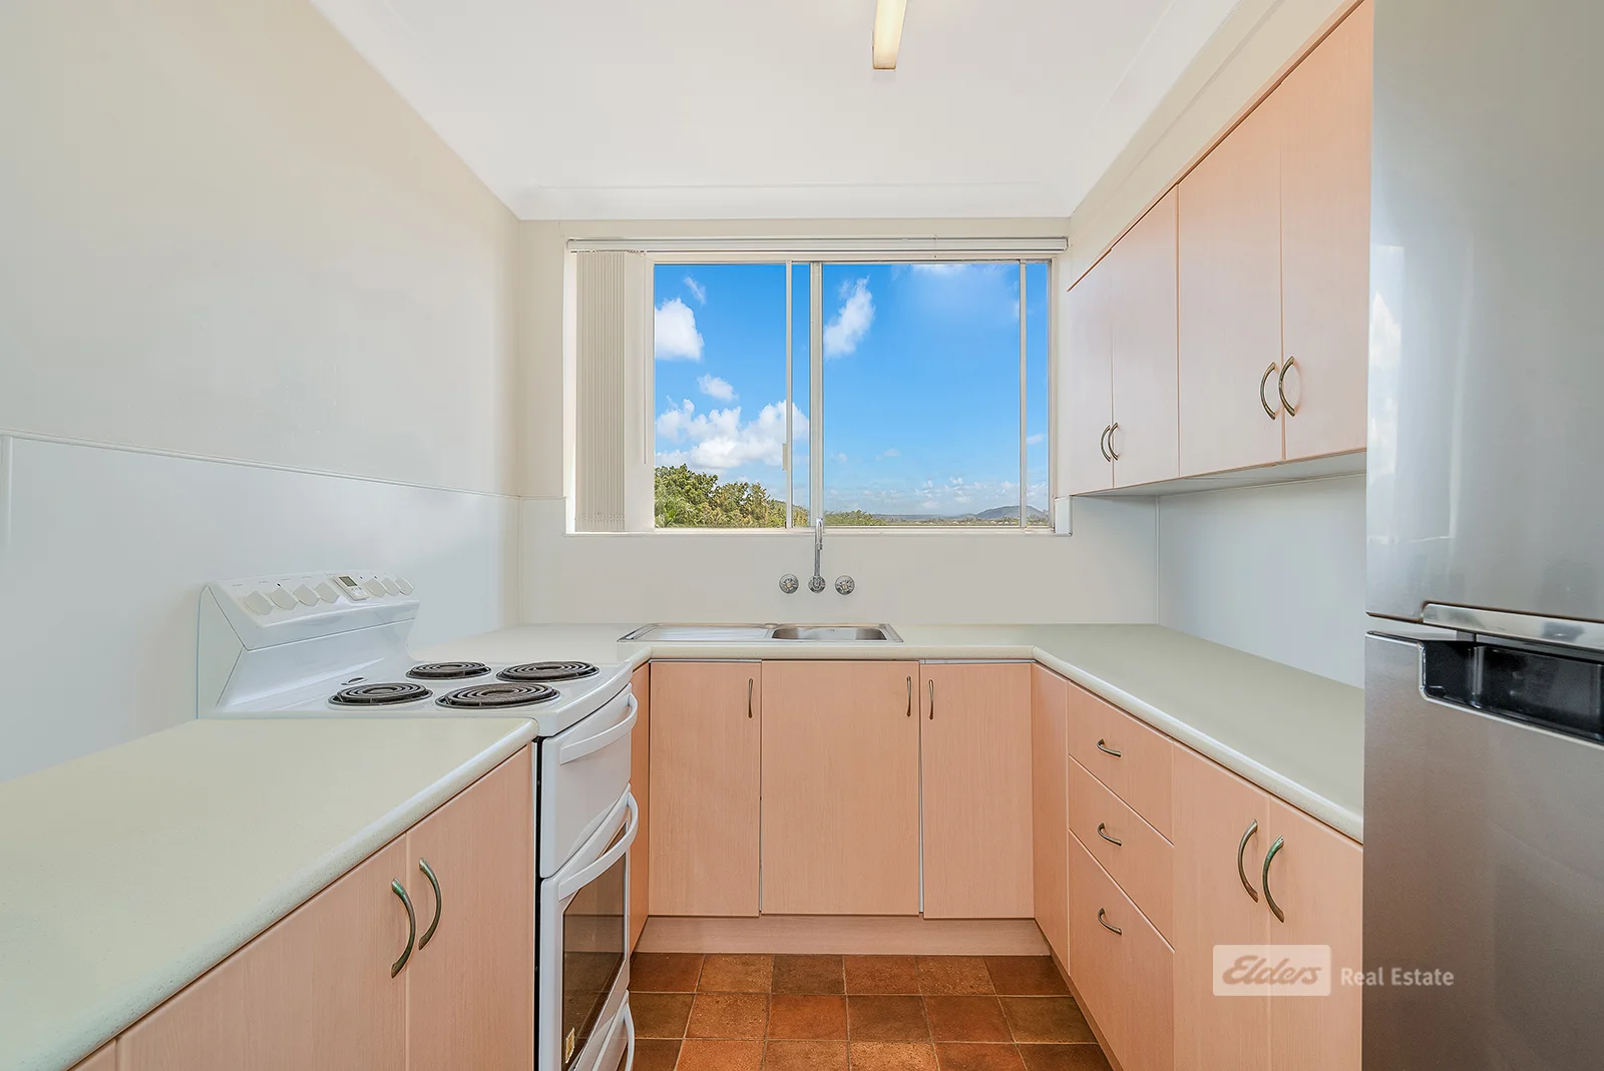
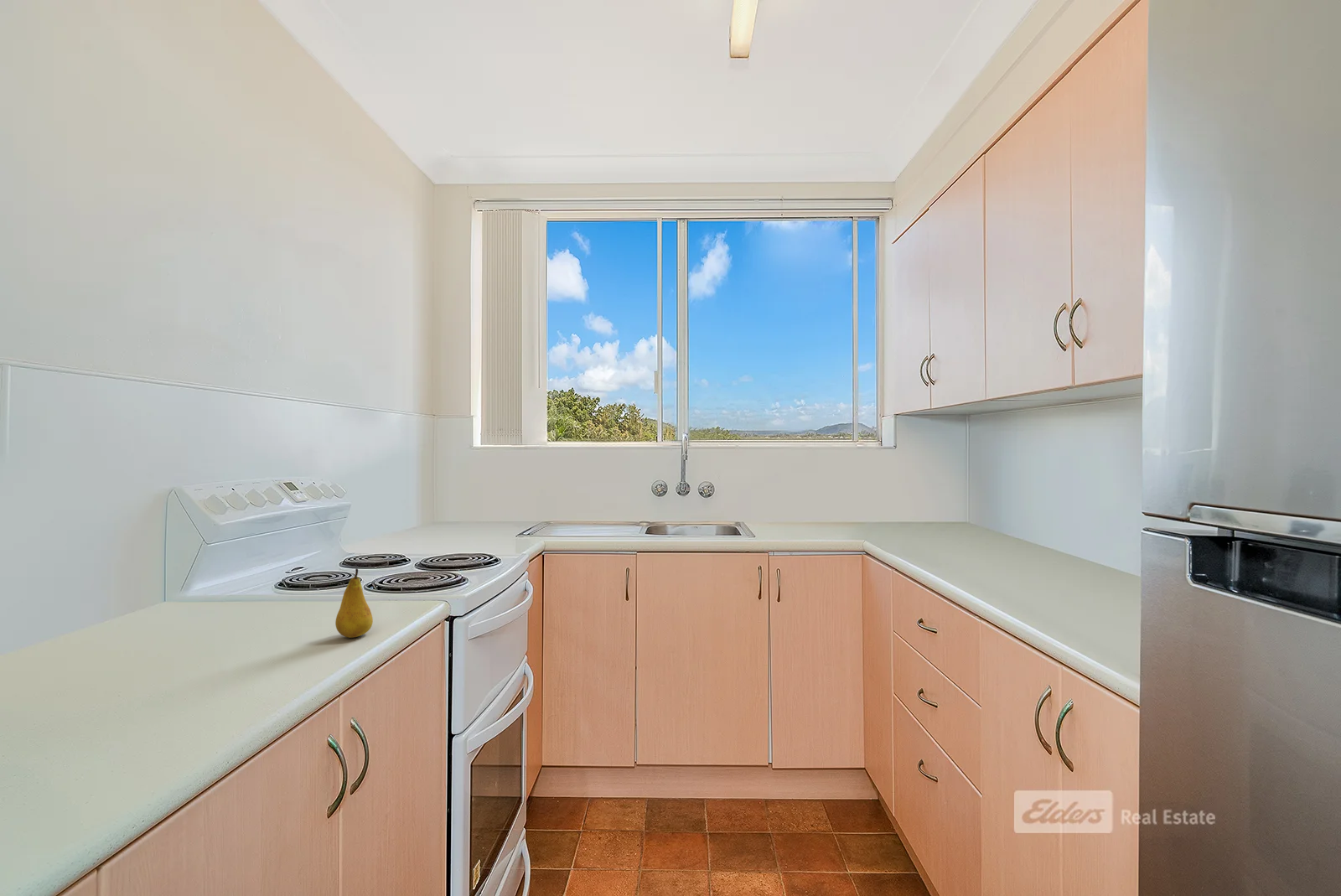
+ fruit [334,568,374,639]
